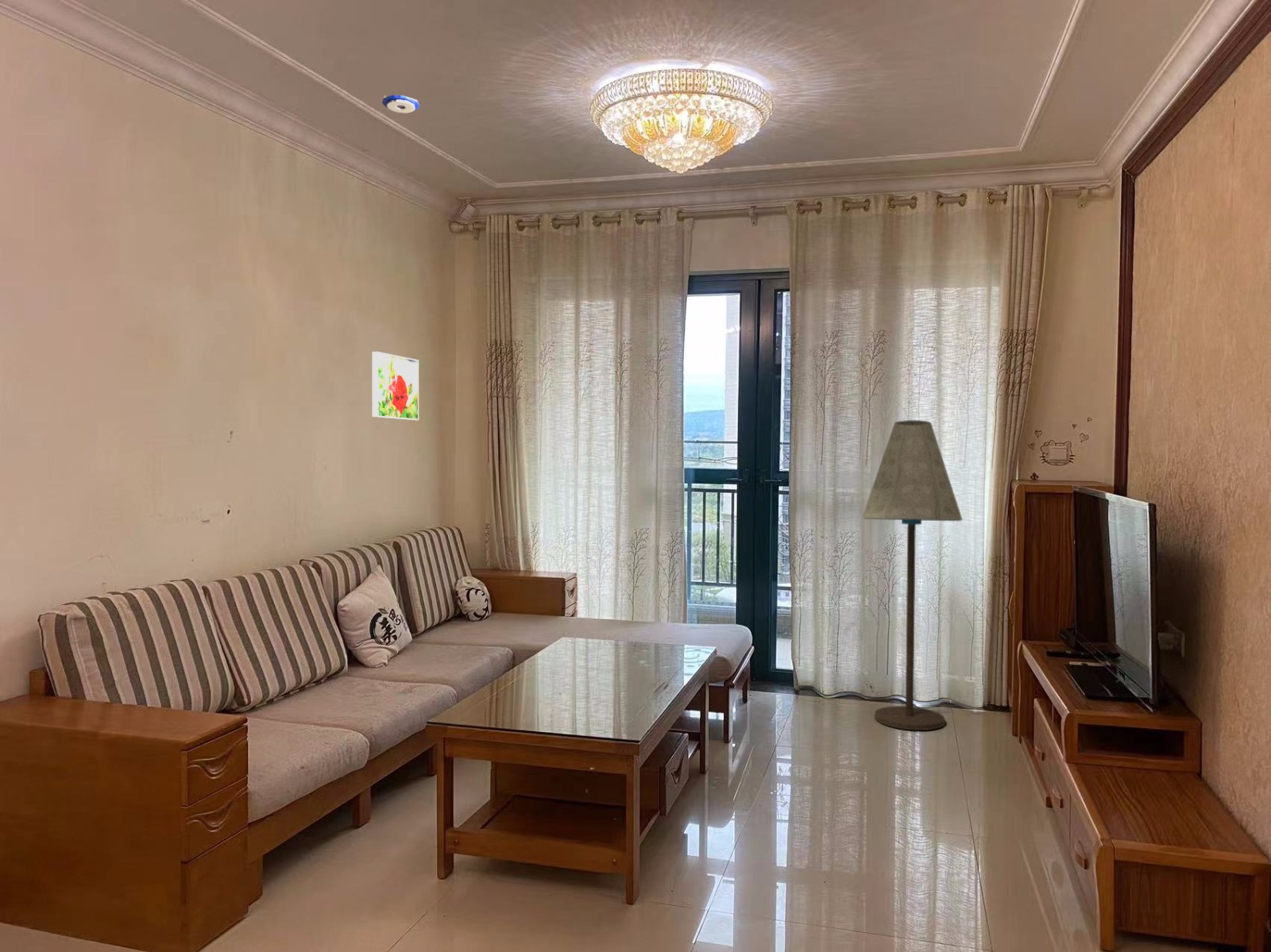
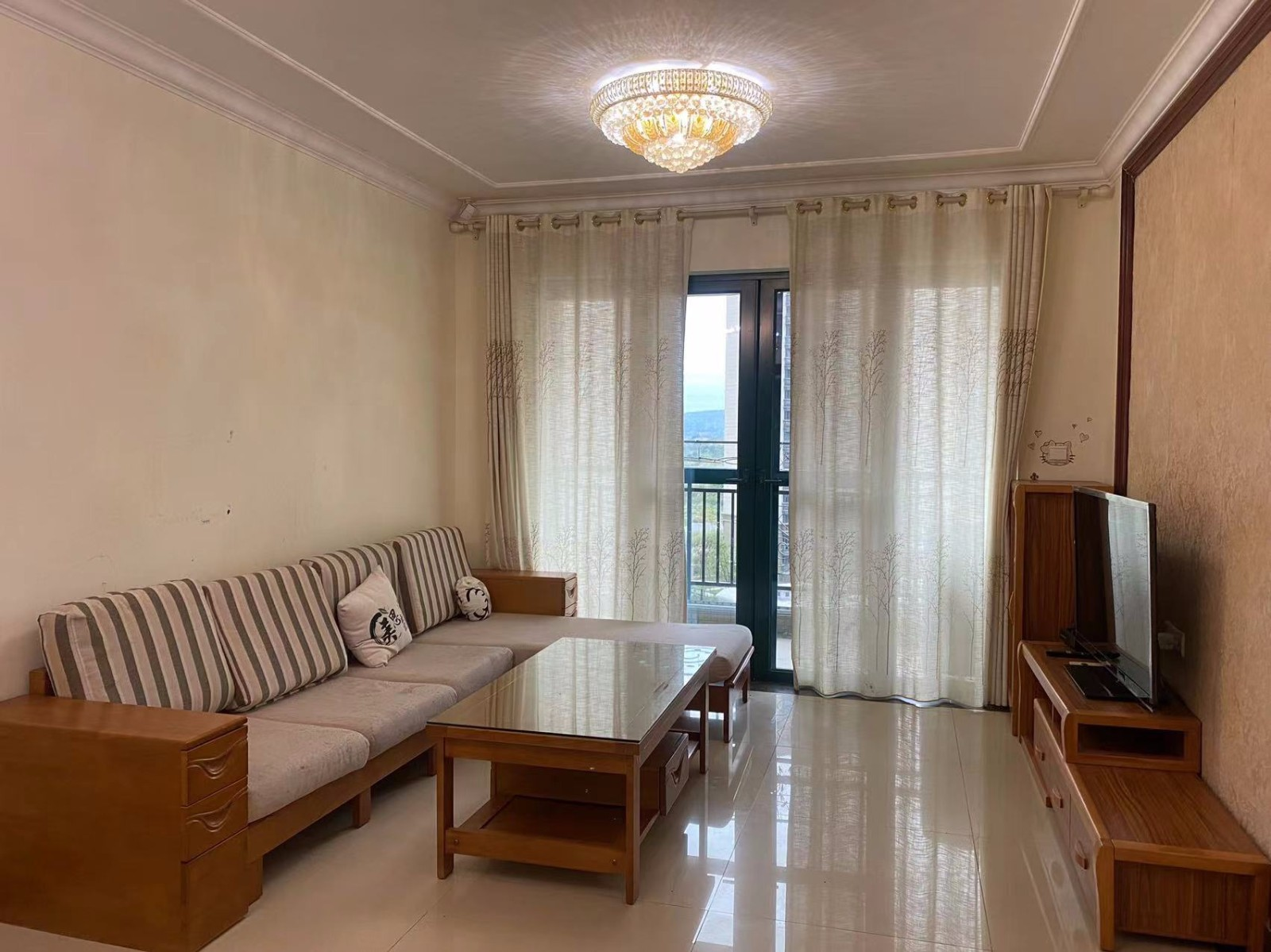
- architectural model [381,94,420,114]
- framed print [372,351,419,421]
- floor lamp [861,419,964,731]
